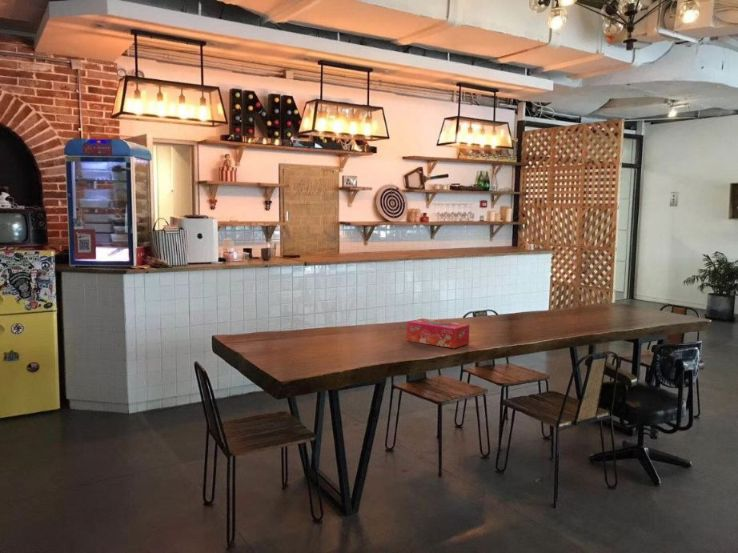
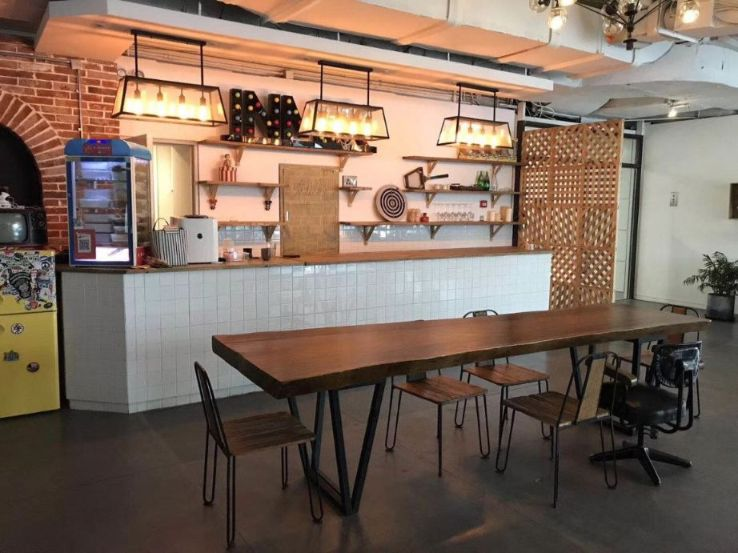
- tissue box [406,317,471,349]
